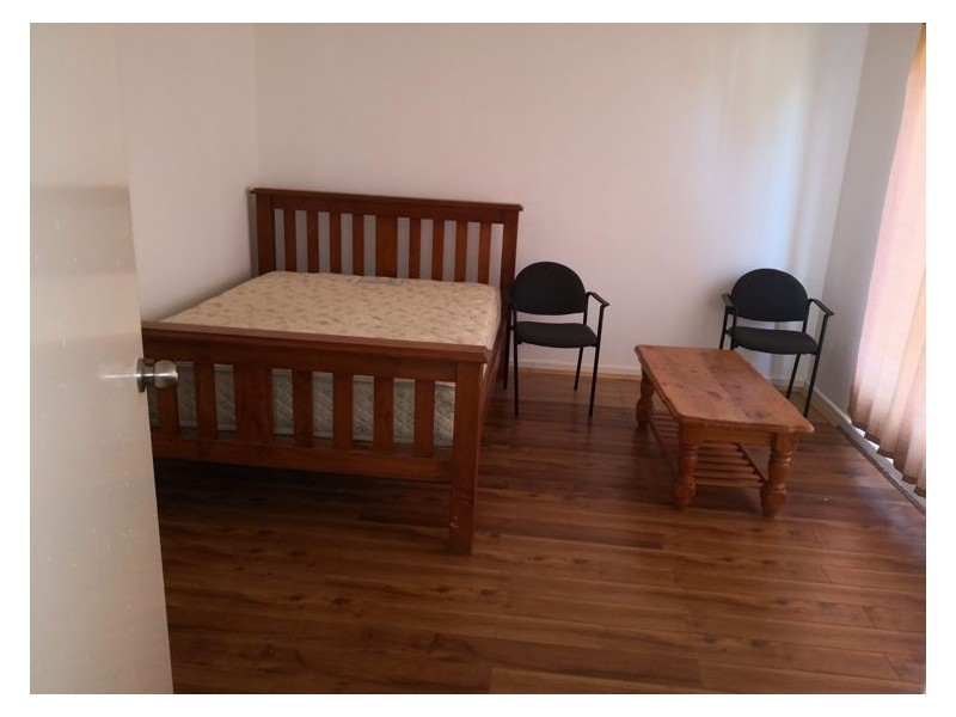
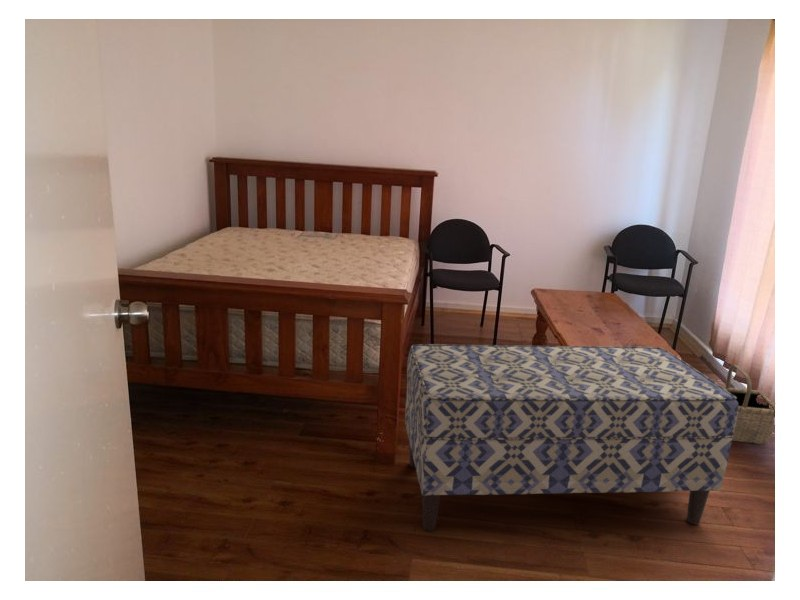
+ bench [404,343,738,532]
+ basket [722,364,775,445]
